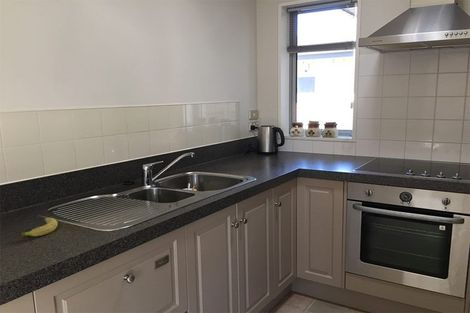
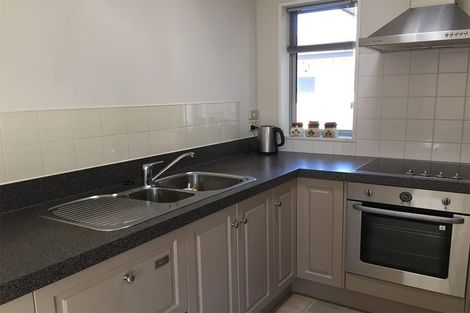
- fruit [18,217,58,237]
